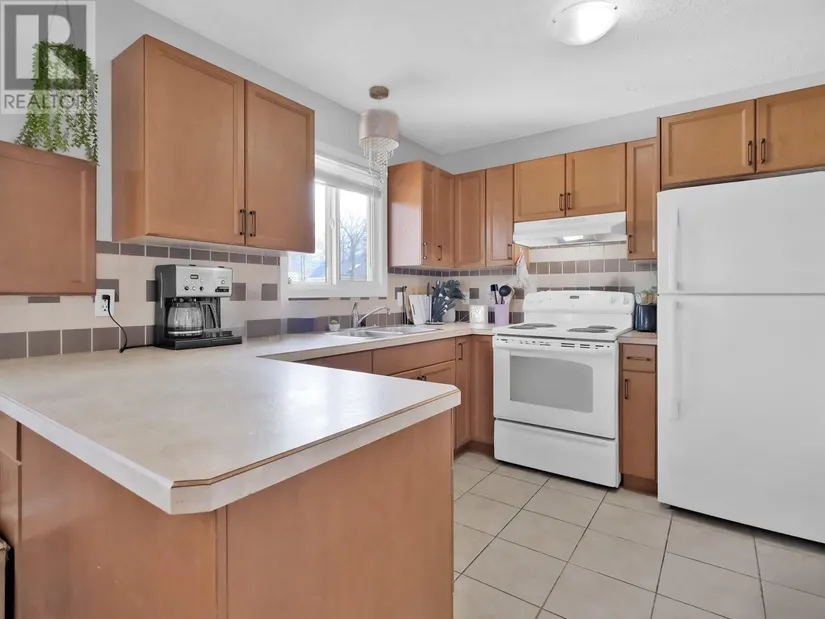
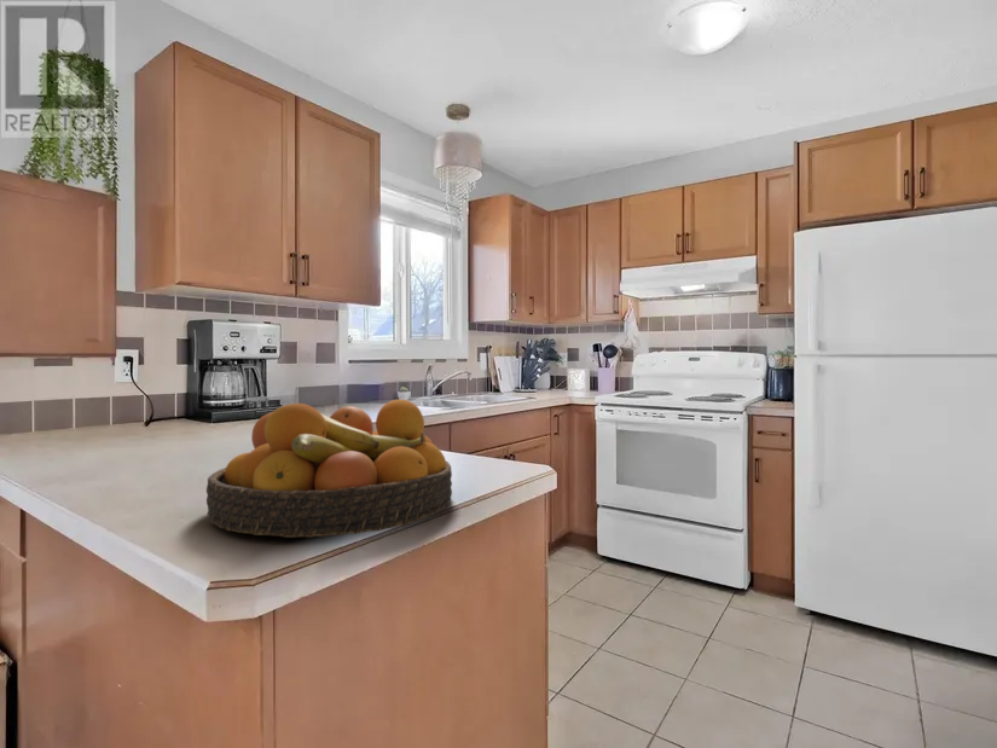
+ fruit bowl [205,399,453,539]
